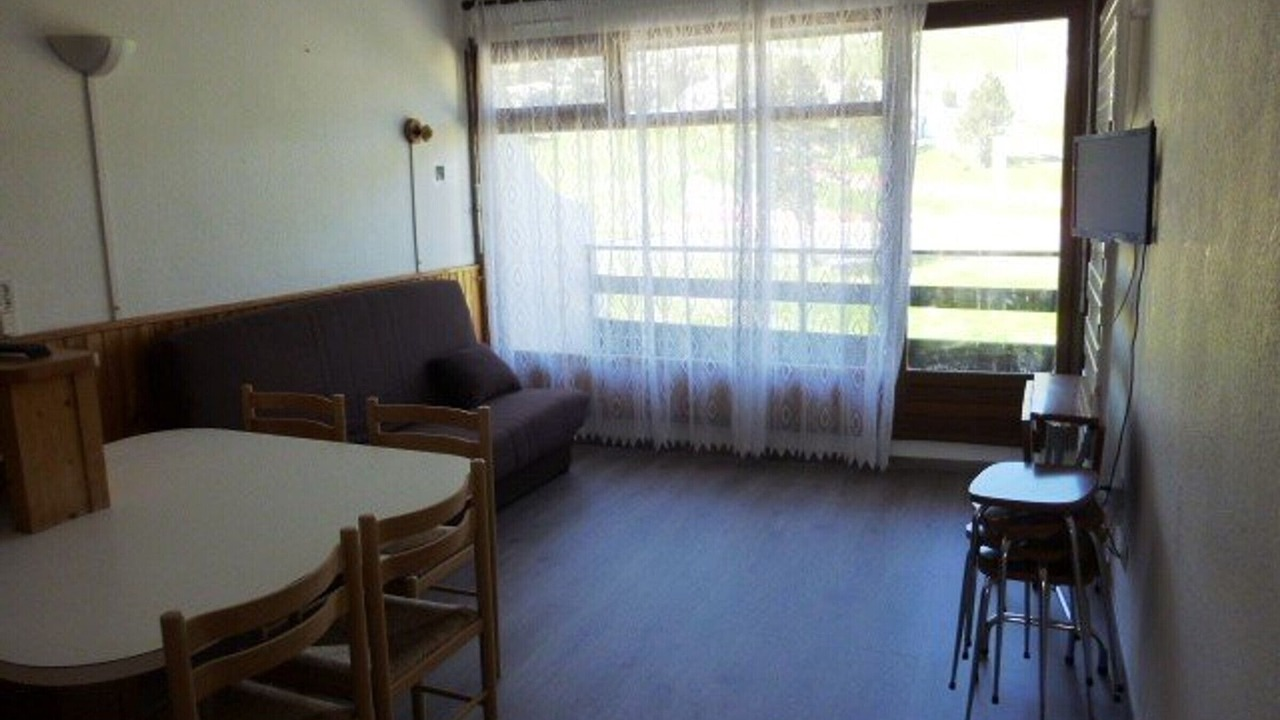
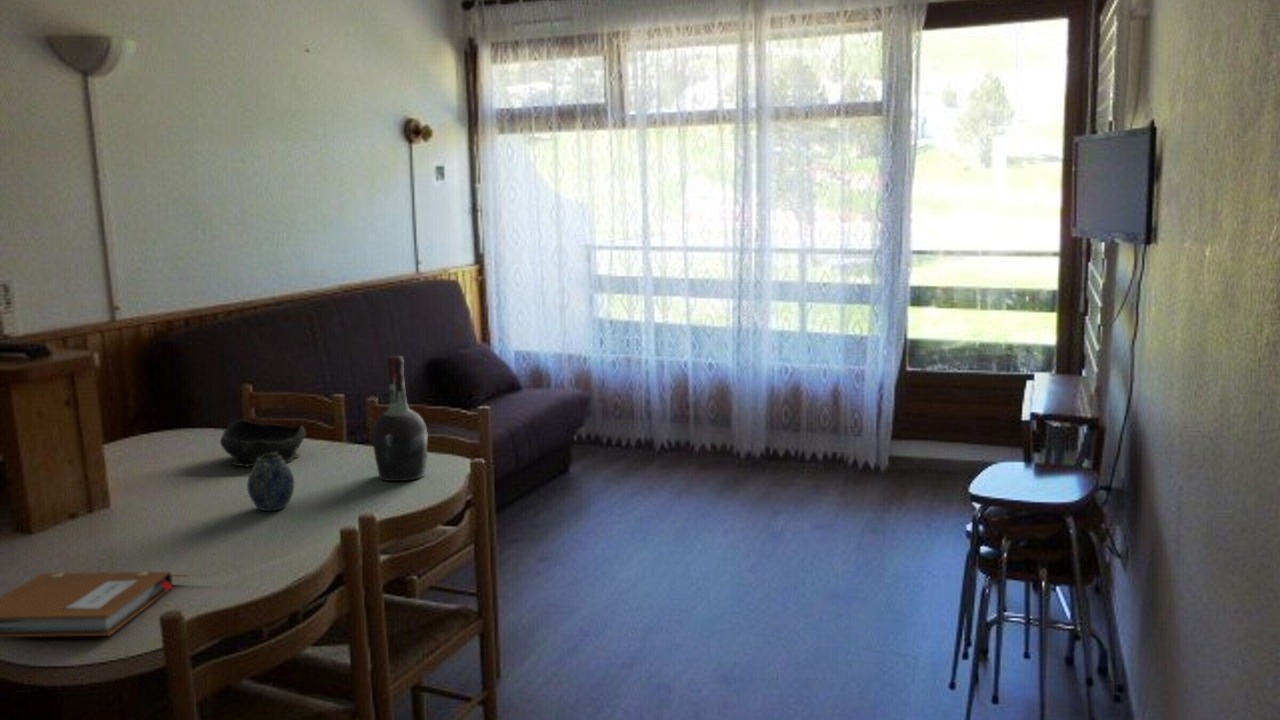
+ notebook [0,570,175,638]
+ bowl [219,419,307,468]
+ cognac bottle [371,355,429,482]
+ teapot [246,451,295,512]
